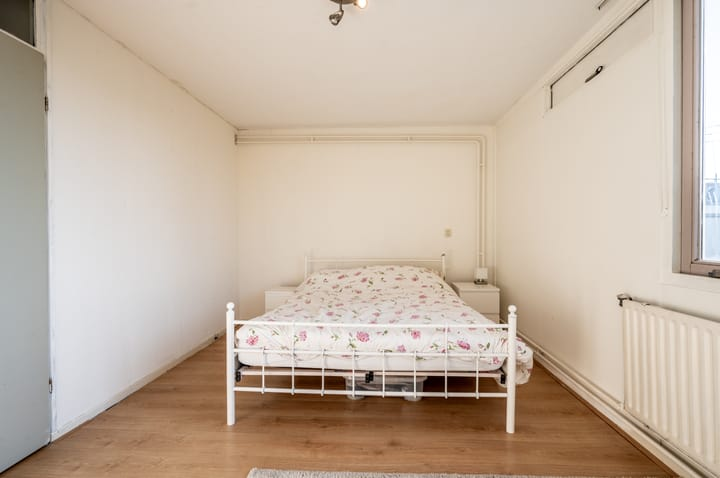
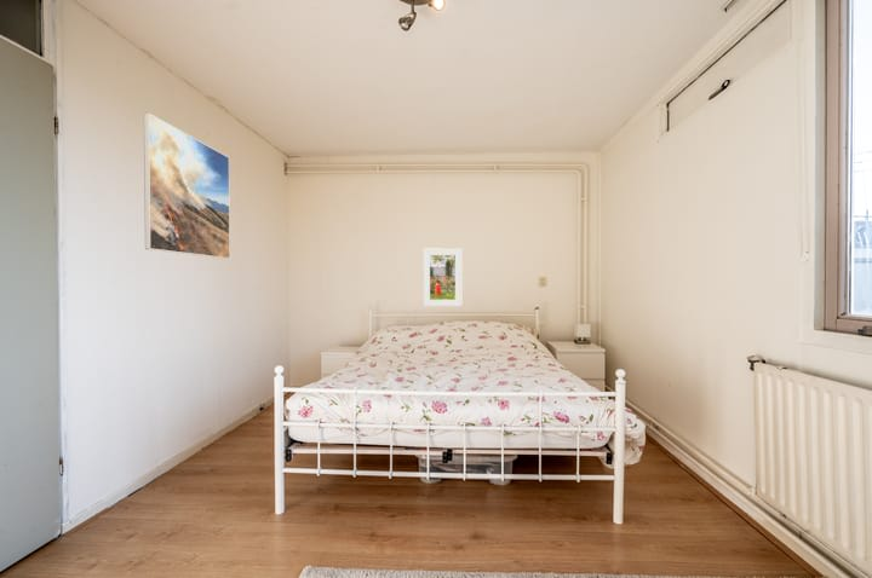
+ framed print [143,111,231,260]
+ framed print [423,247,463,307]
